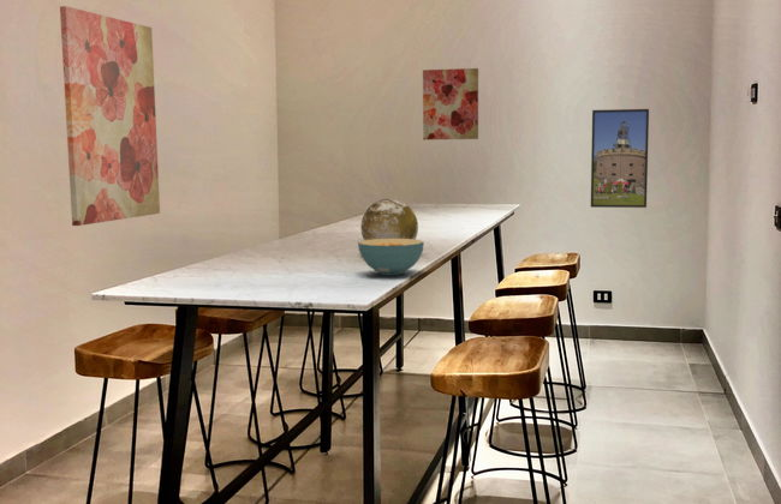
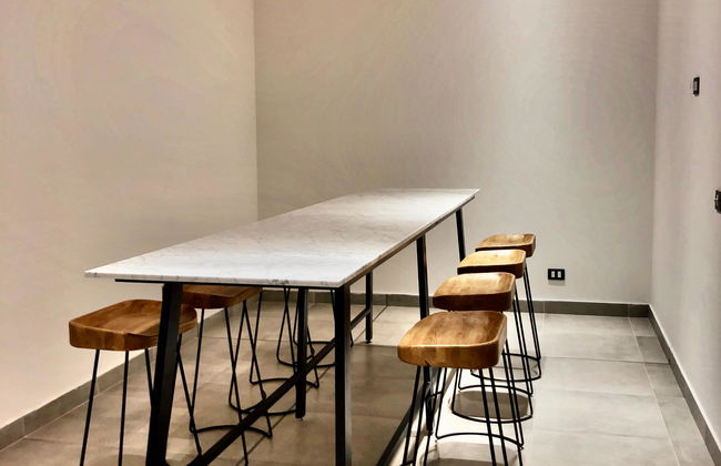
- decorative orb [359,198,419,240]
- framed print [590,108,650,209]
- cereal bowl [357,239,425,276]
- wall art [59,5,161,227]
- wall art [422,67,479,140]
